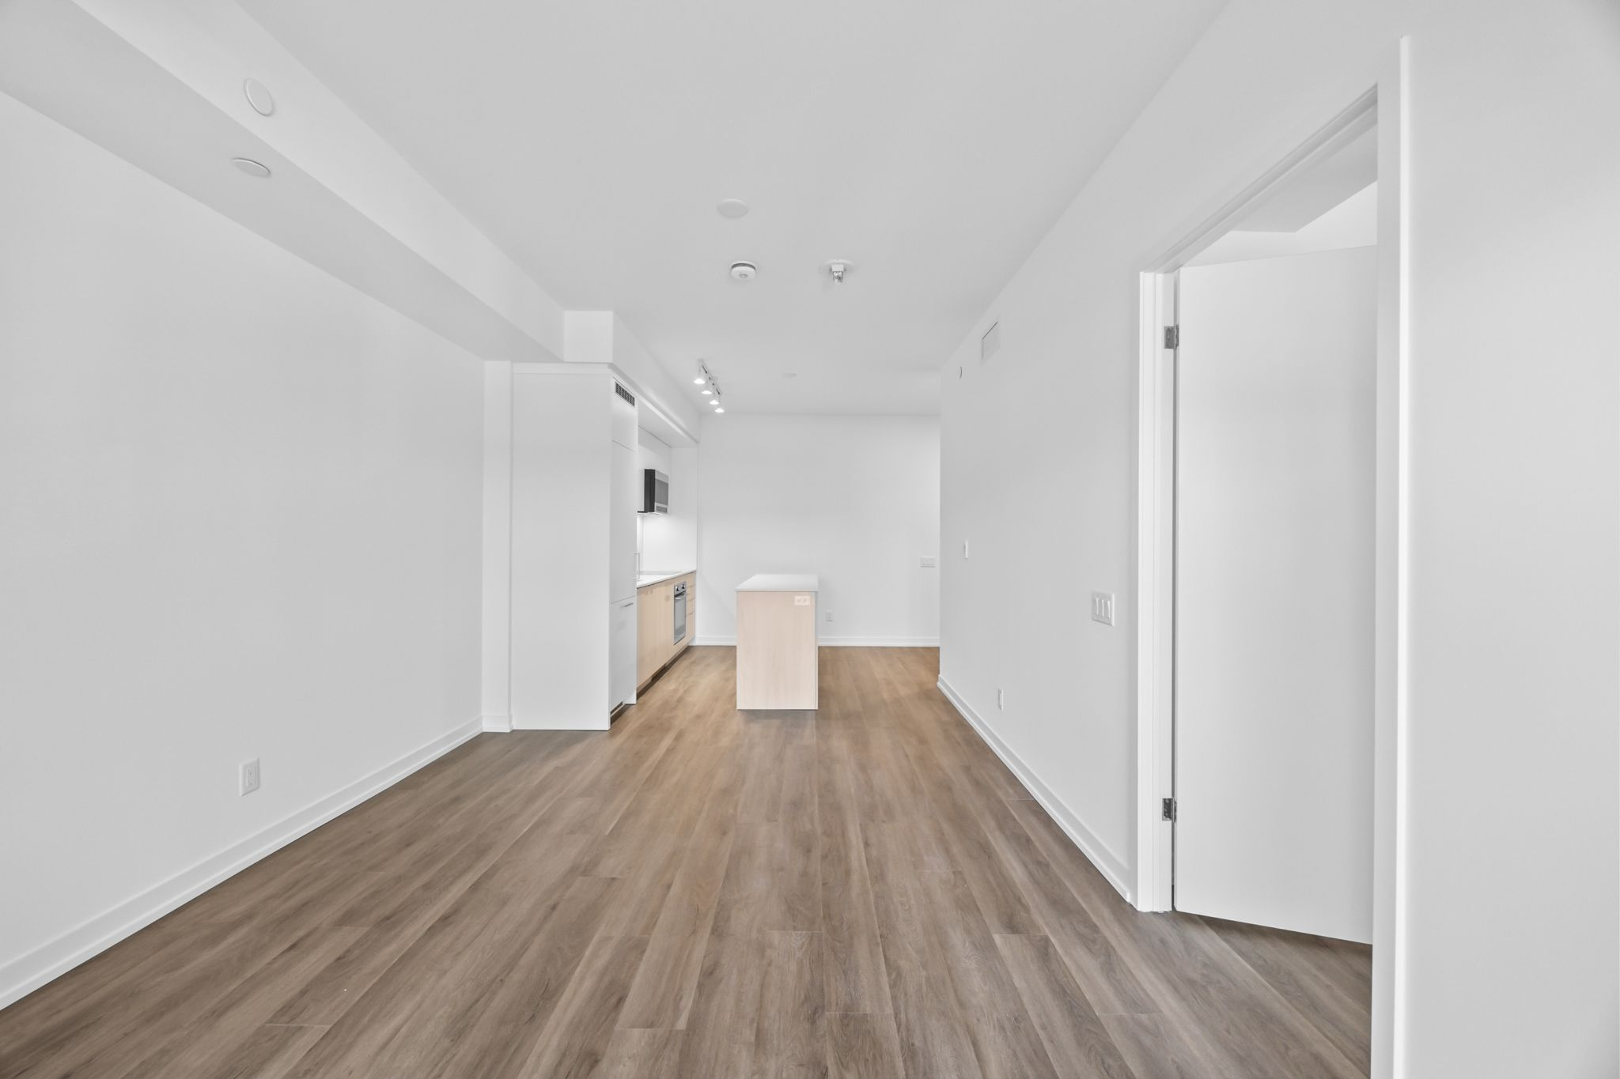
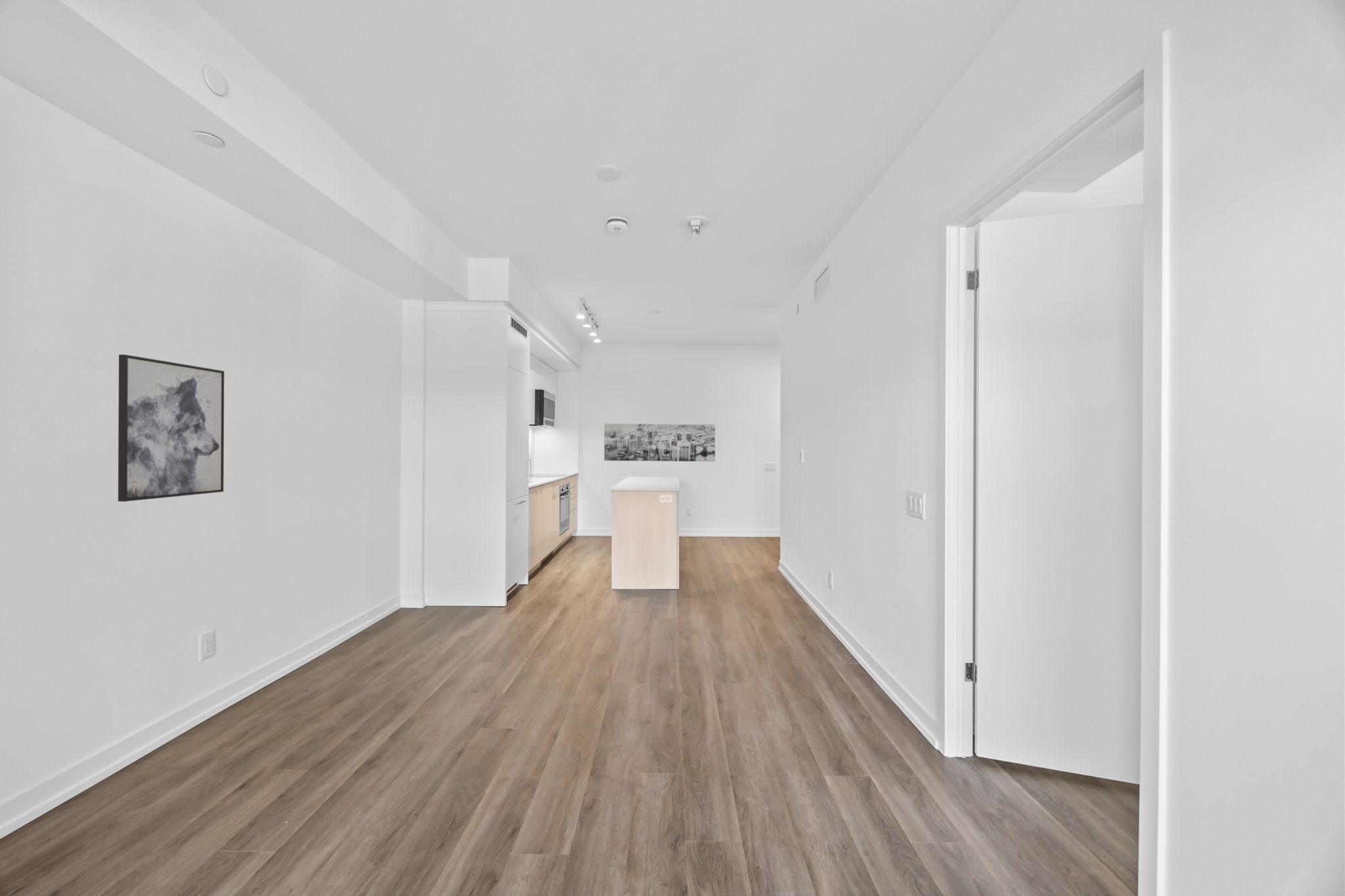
+ wall art [604,423,716,462]
+ wall art [118,354,225,502]
